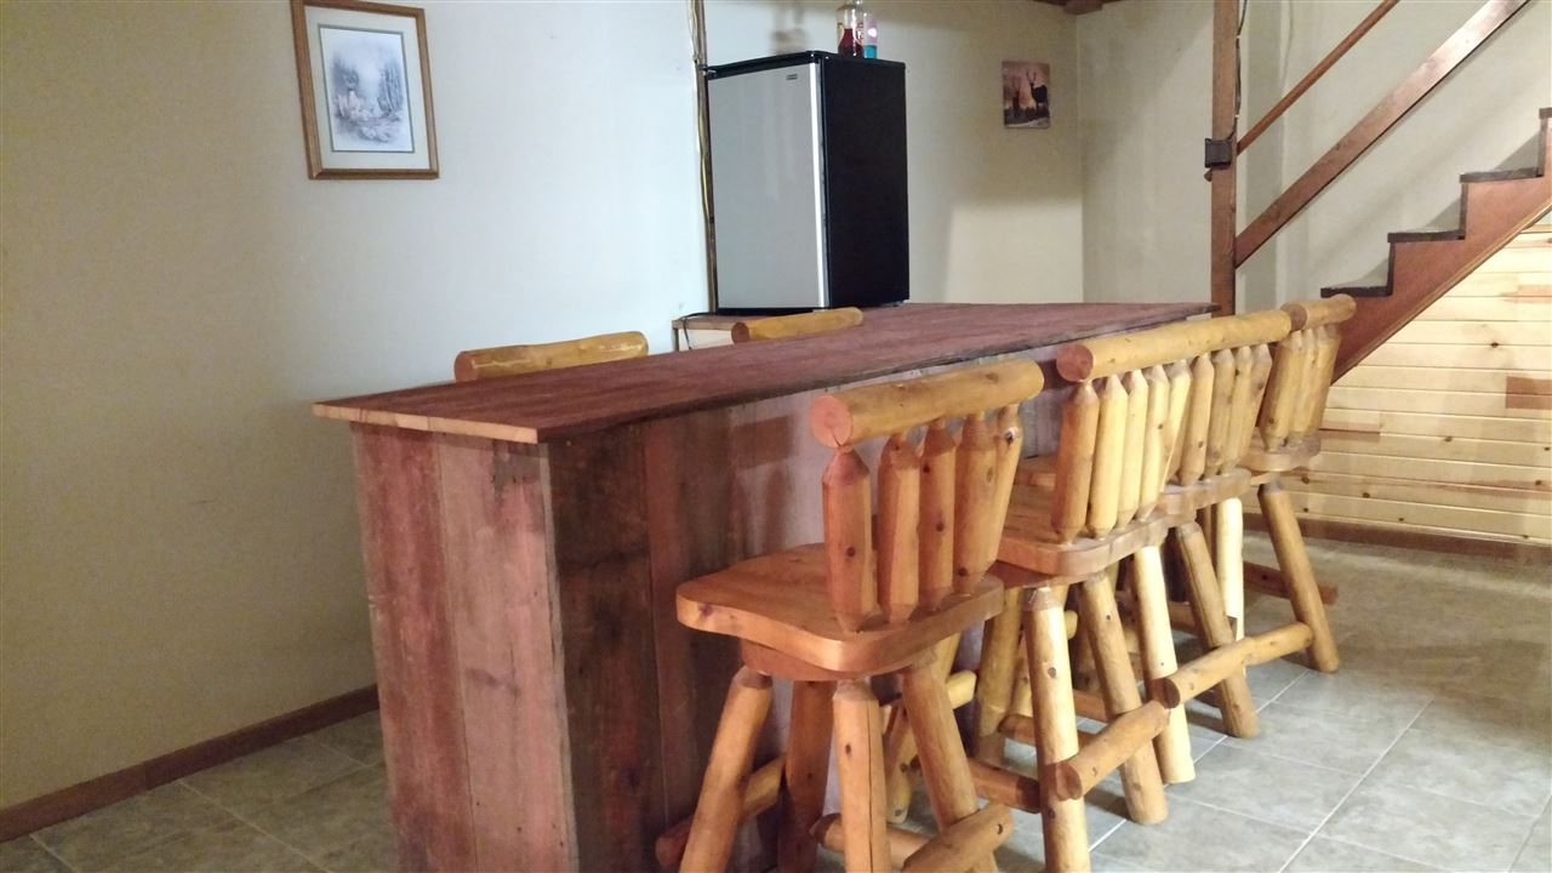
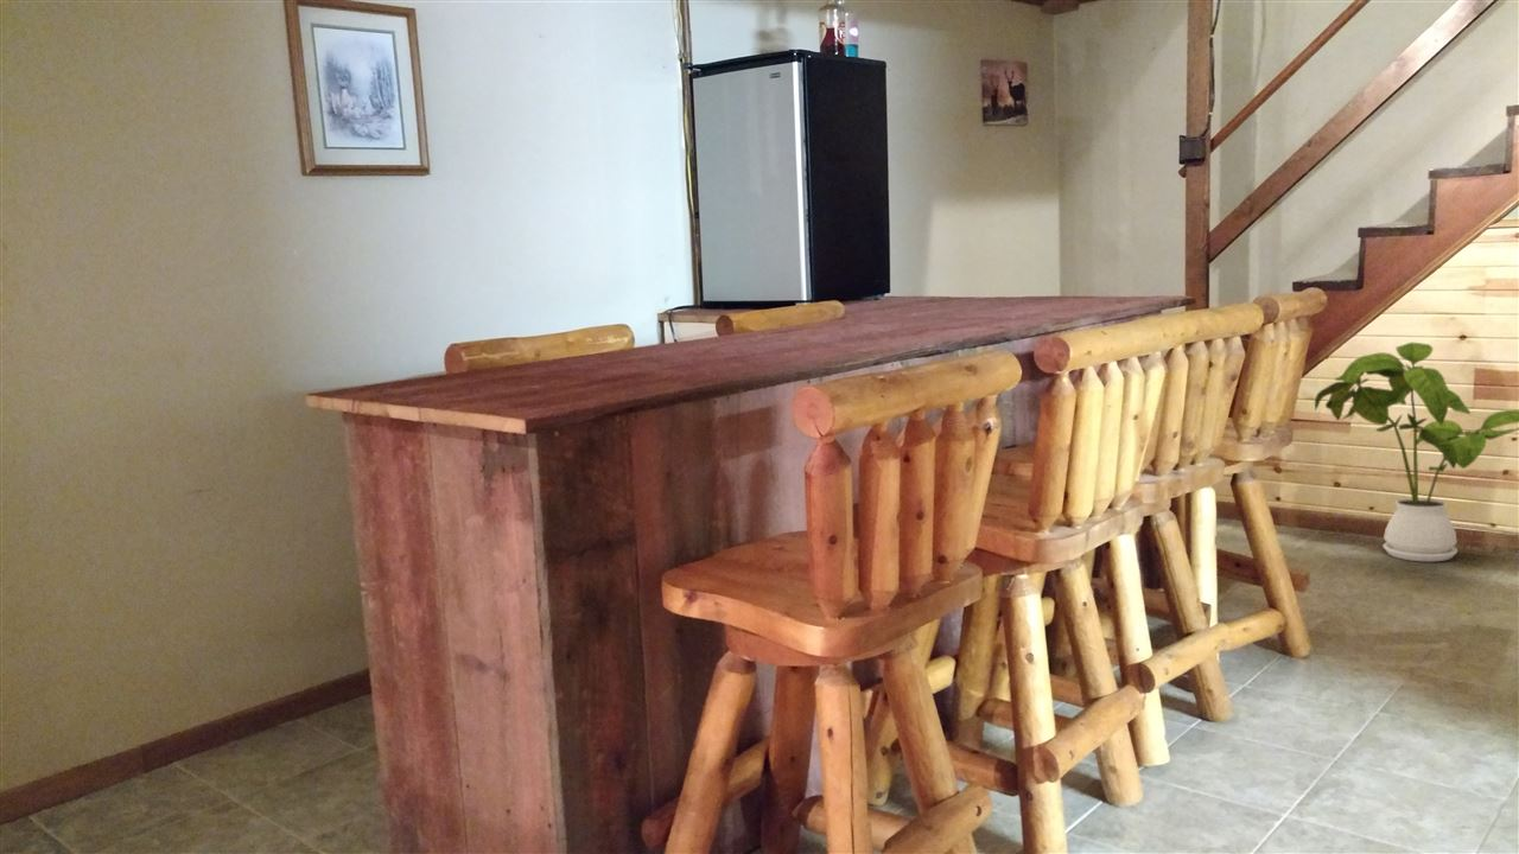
+ house plant [1314,342,1519,563]
